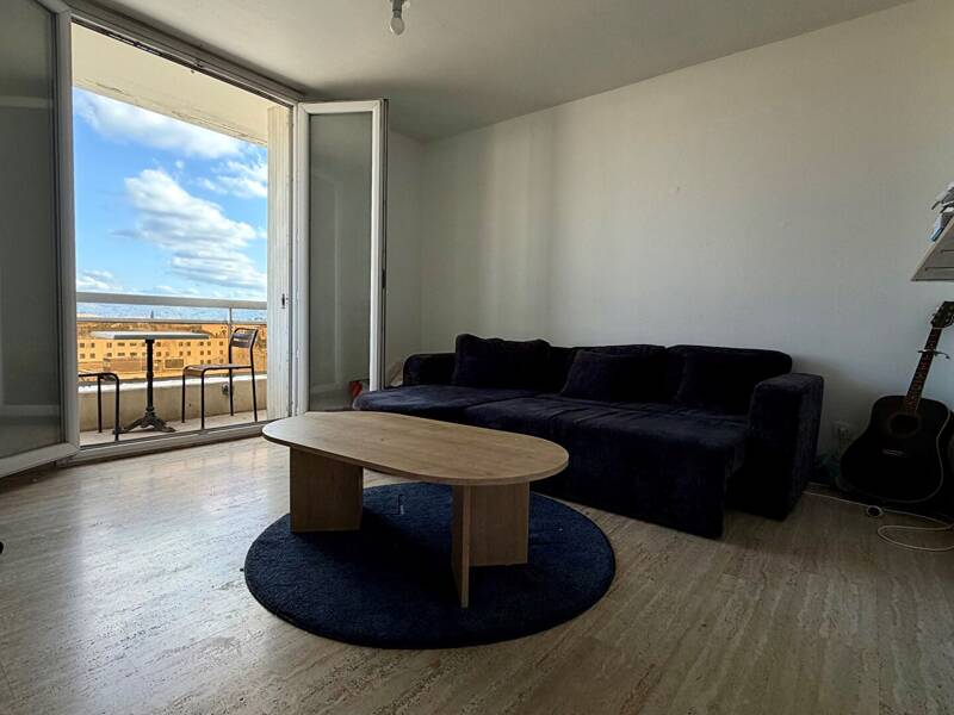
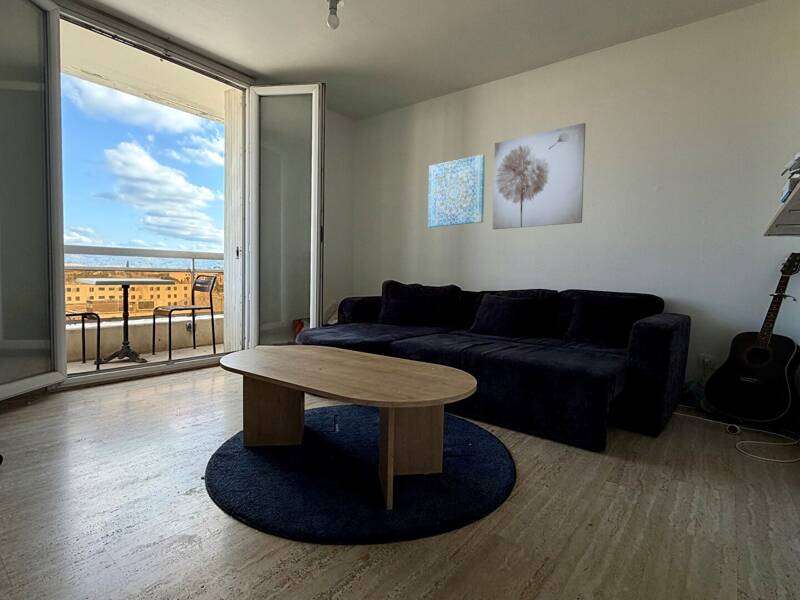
+ wall art [427,154,486,228]
+ wall art [492,122,587,230]
